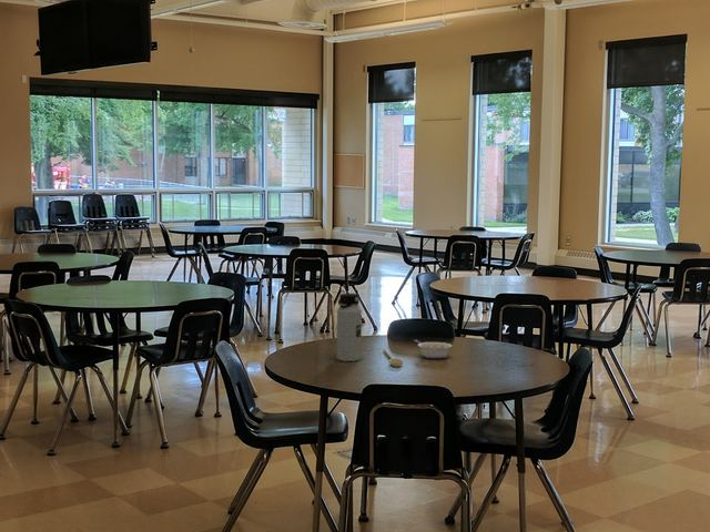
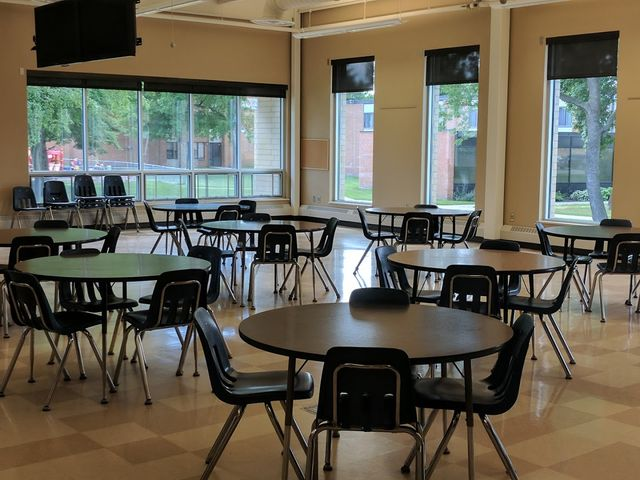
- legume [413,339,453,360]
- water bottle [336,293,363,362]
- spoon [383,348,404,368]
